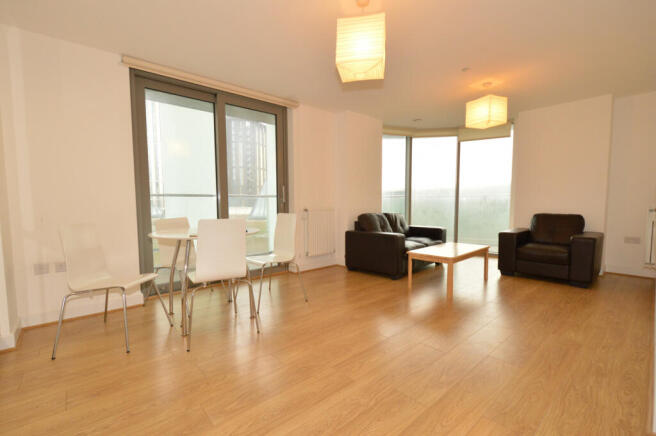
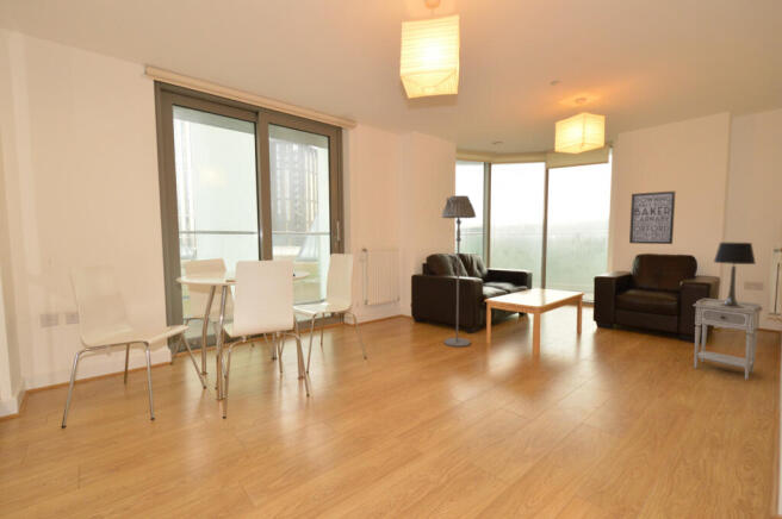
+ nightstand [691,296,764,381]
+ table lamp [713,242,757,308]
+ wall art [628,190,677,245]
+ floor lamp [441,194,477,348]
